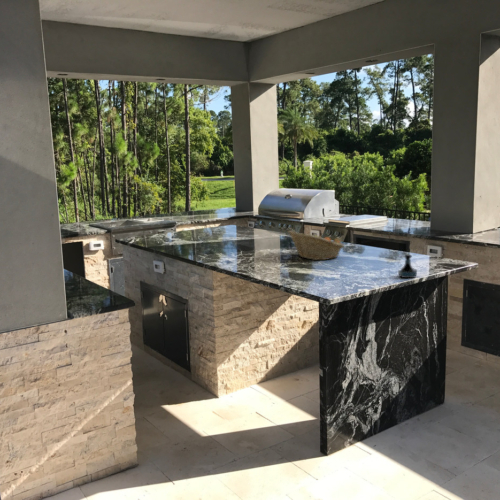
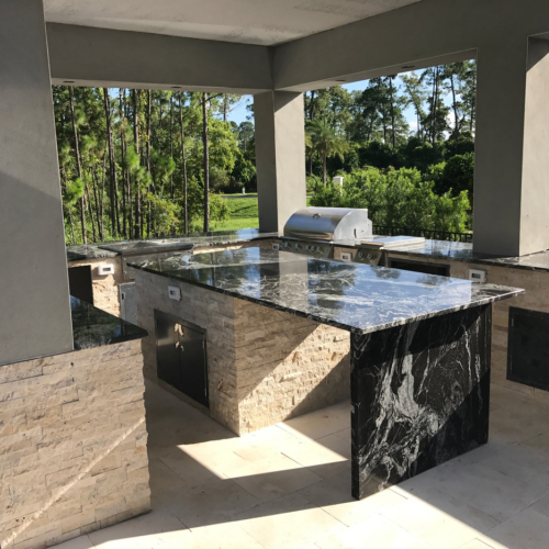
- fruit basket [287,230,345,261]
- tequila bottle [397,253,418,279]
